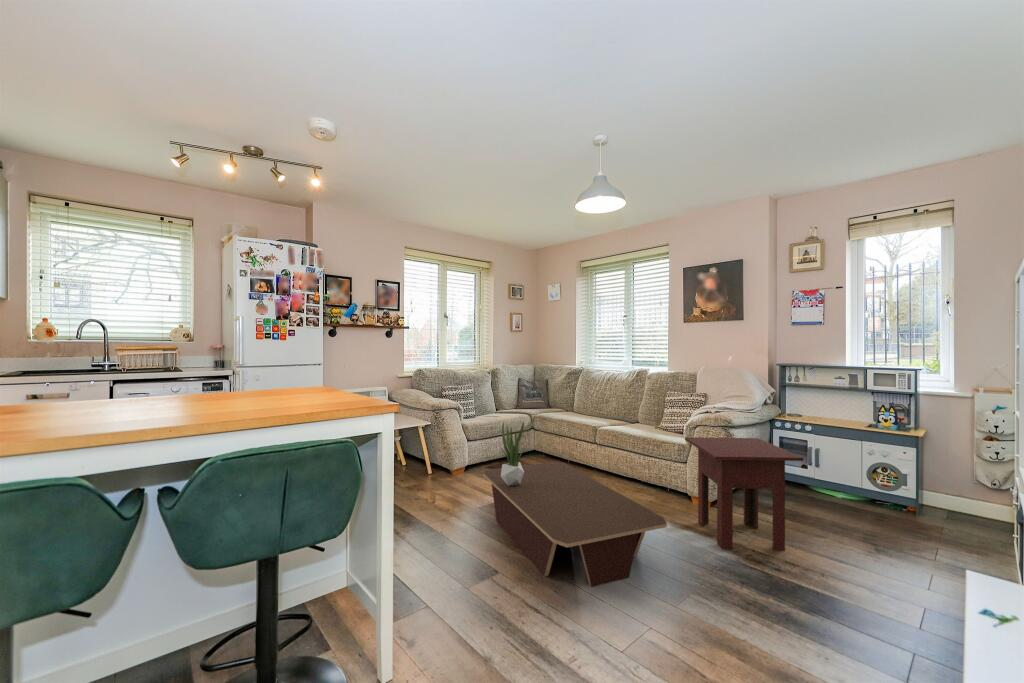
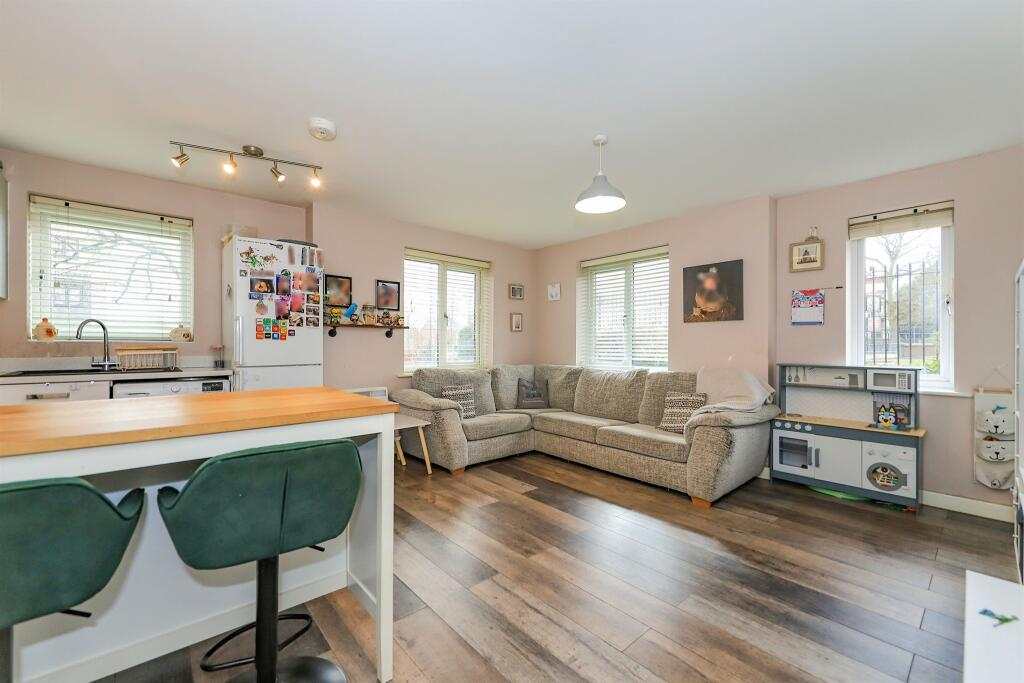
- coffee table [482,461,668,588]
- potted plant [498,421,529,486]
- side table [684,436,804,551]
